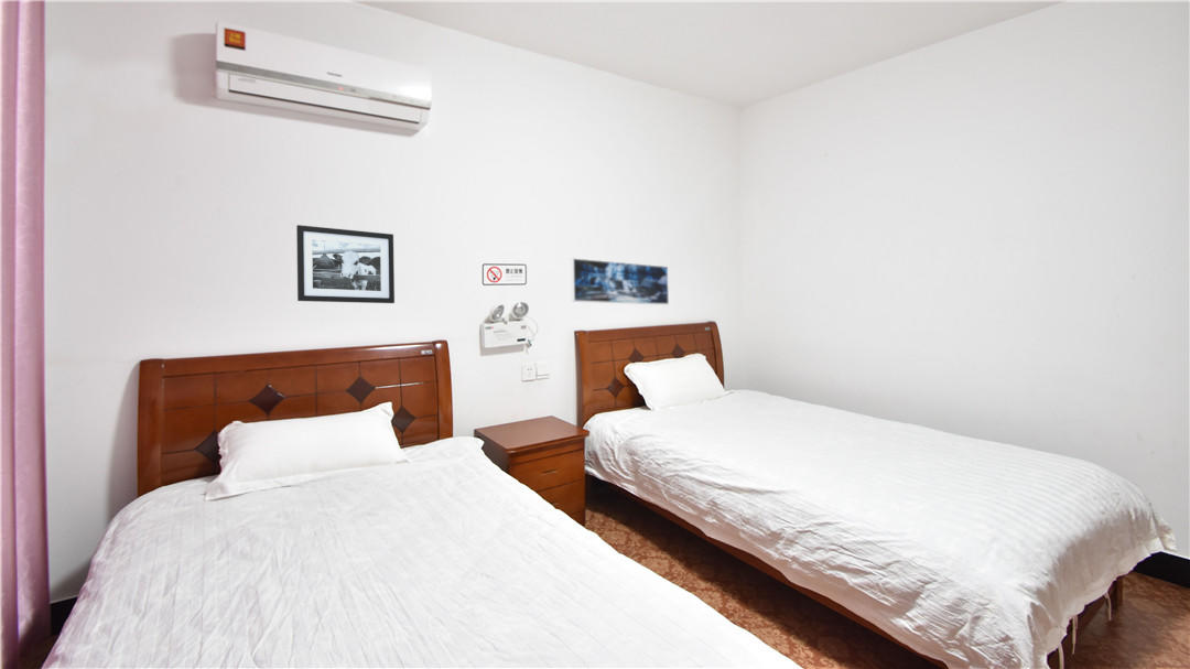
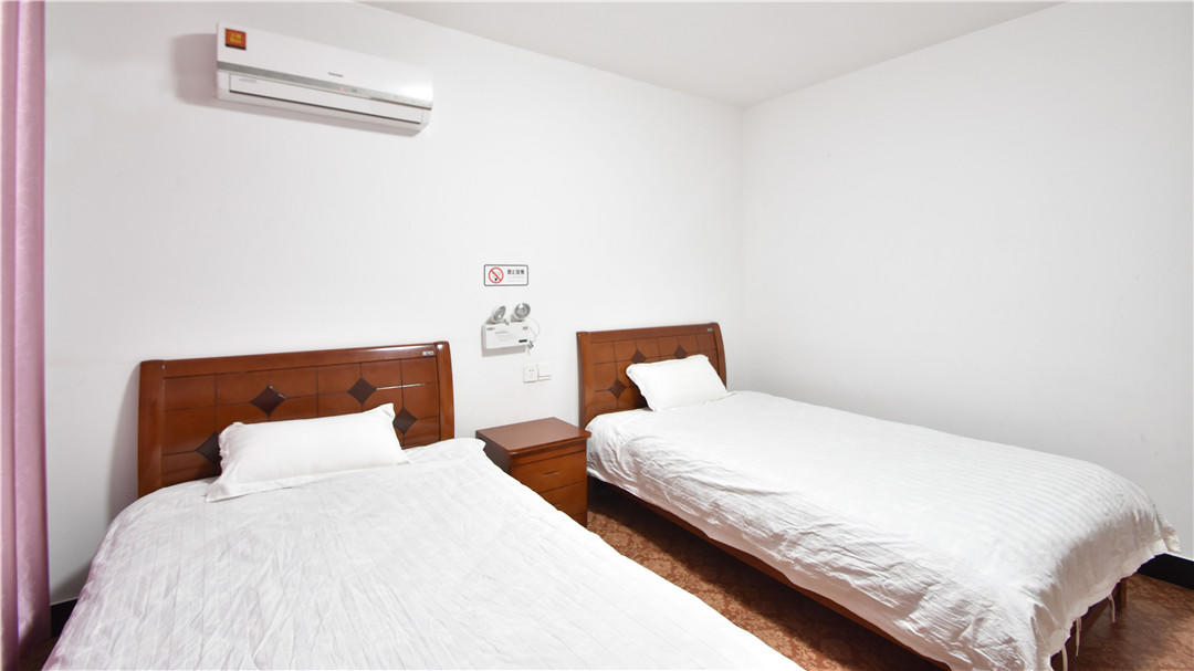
- picture frame [295,224,396,304]
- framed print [569,257,670,305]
